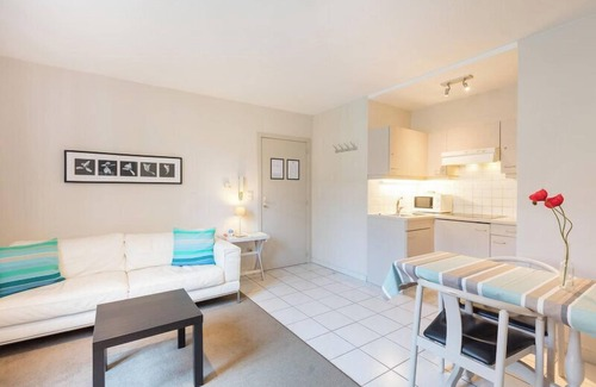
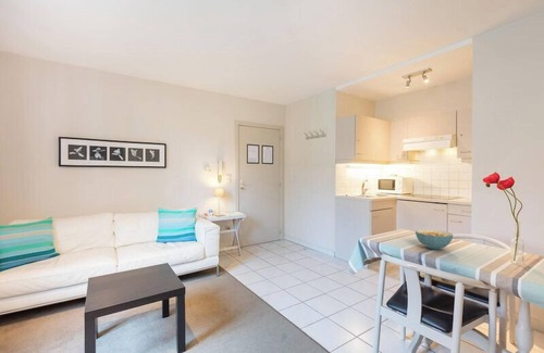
+ cereal bowl [415,228,454,251]
